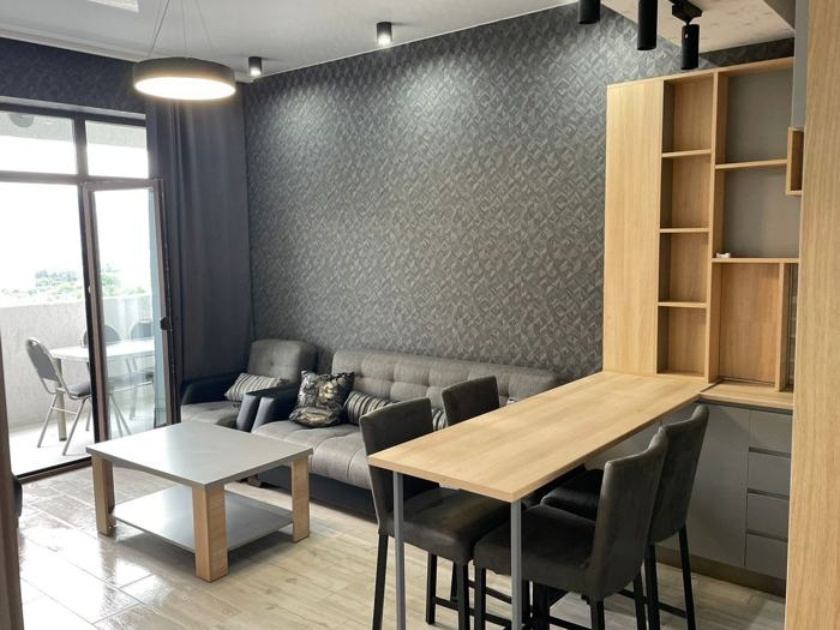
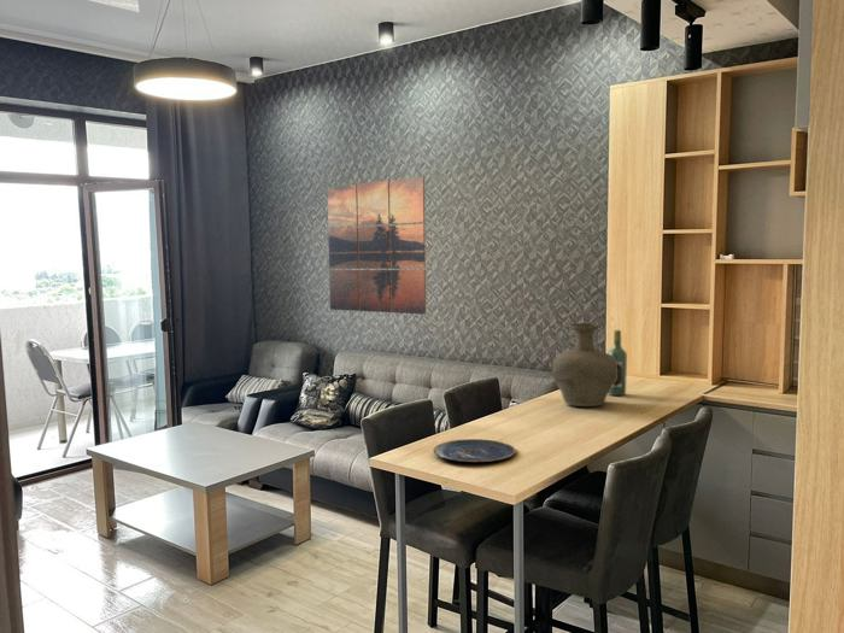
+ vase [551,322,616,408]
+ wall art [327,176,427,316]
+ plate [432,438,517,463]
+ wine bottle [606,329,628,397]
